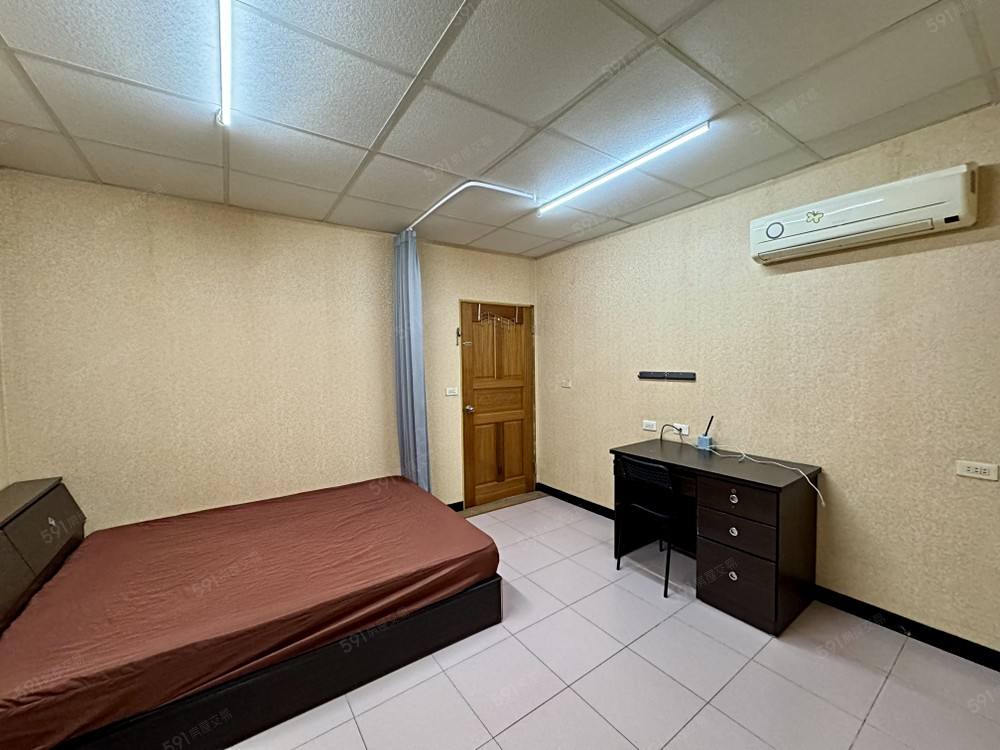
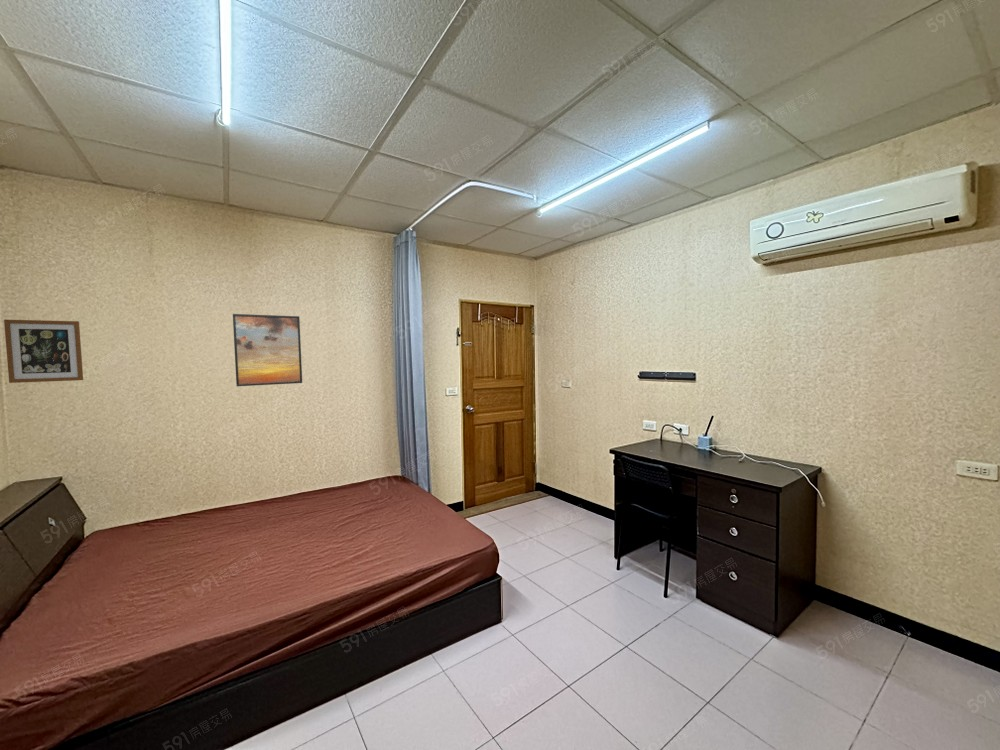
+ wall art [3,319,84,384]
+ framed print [232,313,303,387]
